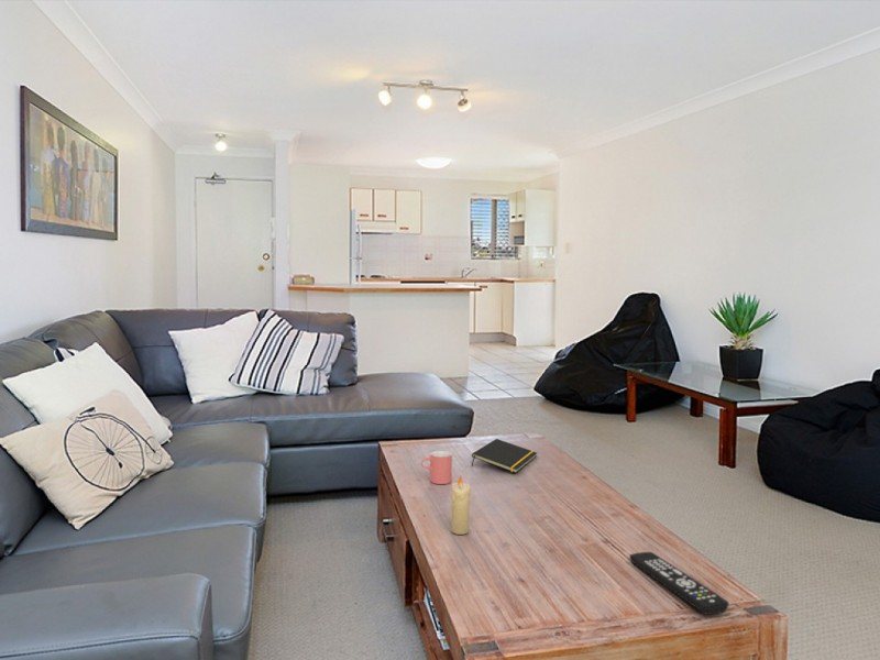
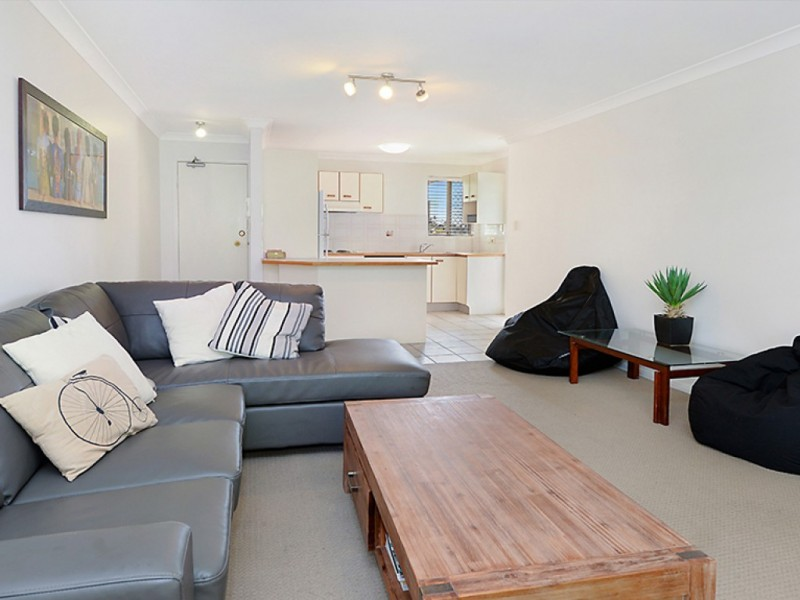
- candle [450,474,472,536]
- remote control [629,551,729,616]
- cup [420,450,453,485]
- notepad [471,438,538,474]
